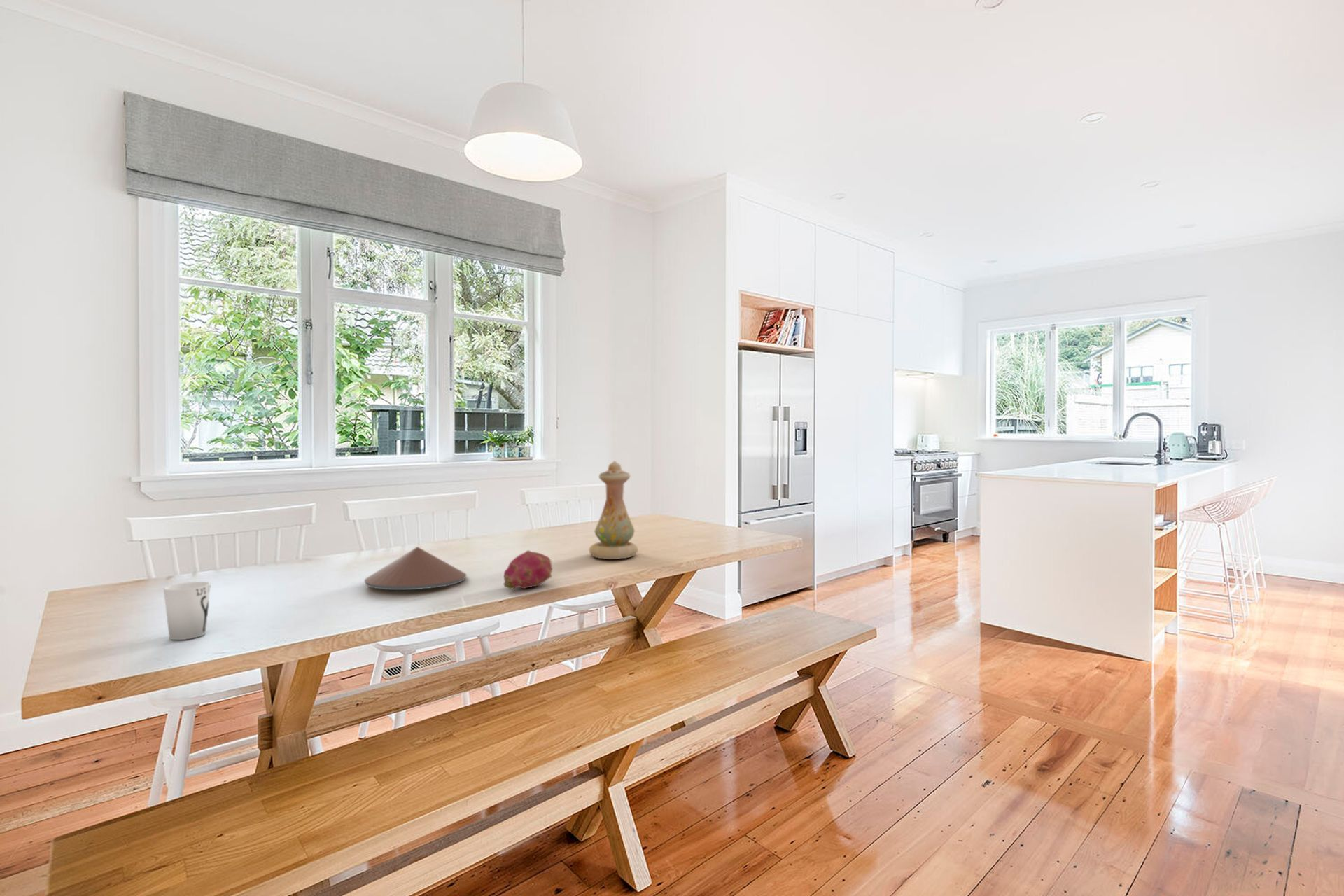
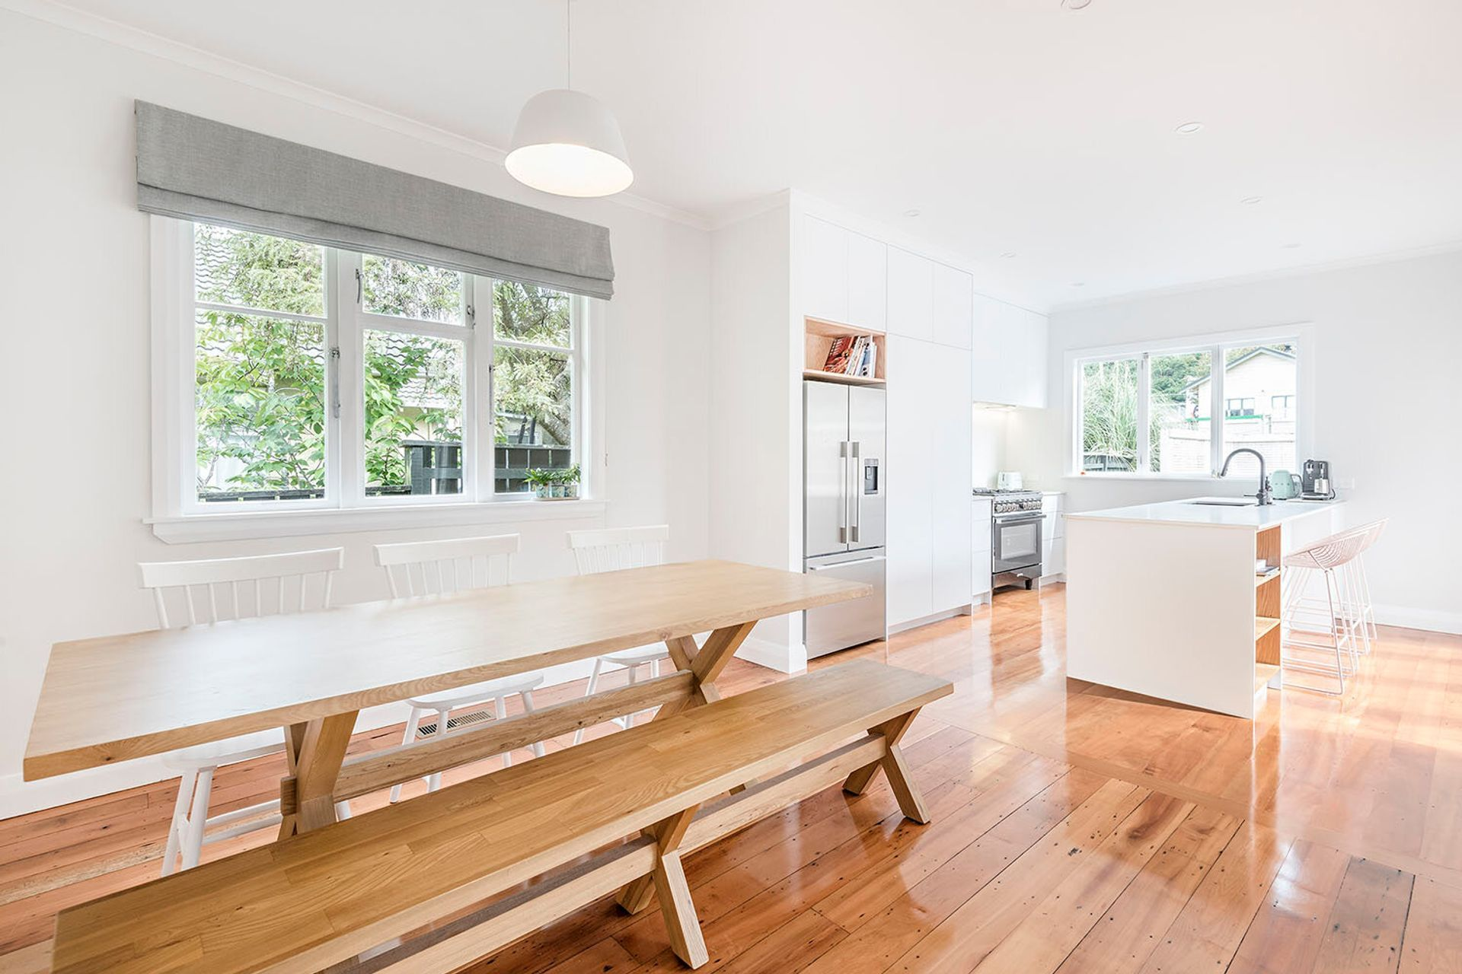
- cup [163,581,211,640]
- vase [588,460,638,560]
- fruit [503,549,553,590]
- decorative bowl [363,546,467,591]
